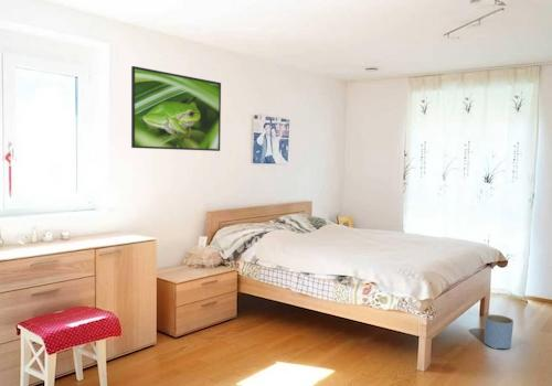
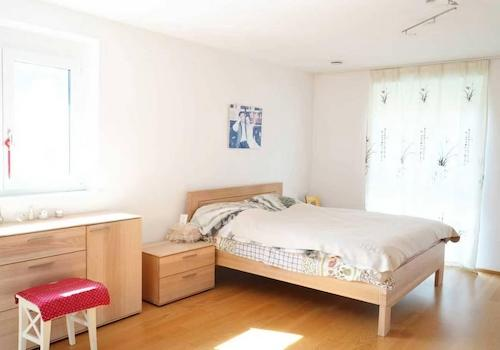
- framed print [130,65,222,152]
- planter [484,313,514,350]
